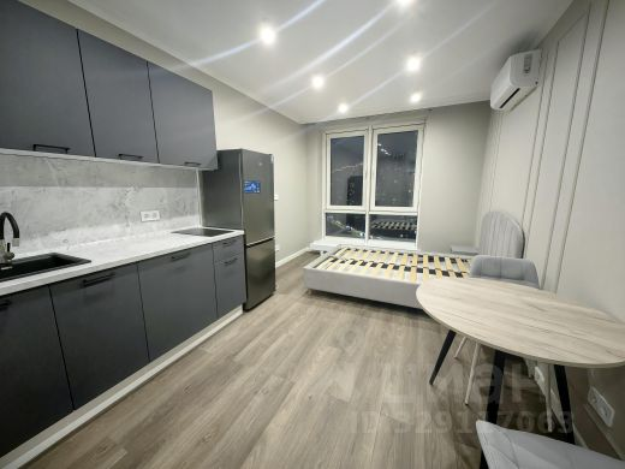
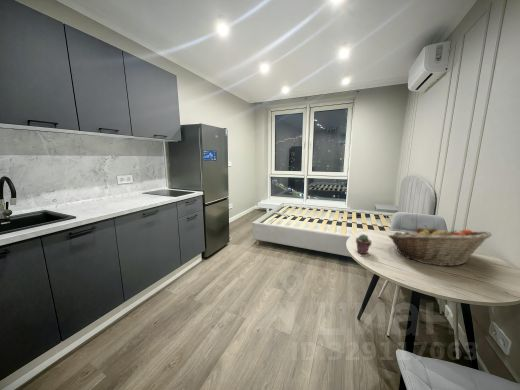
+ fruit basket [387,225,493,267]
+ potted succulent [355,233,373,255]
